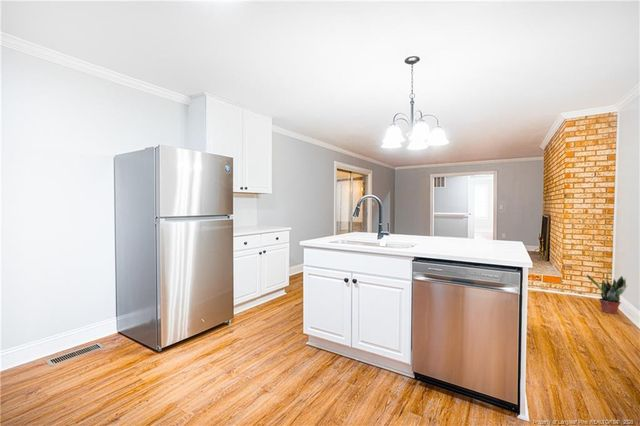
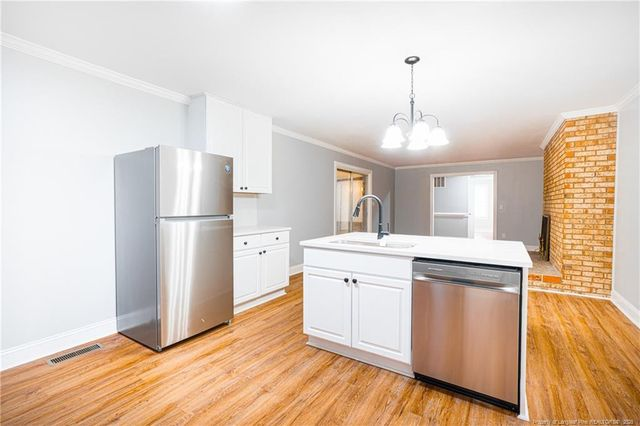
- potted plant [586,268,628,314]
